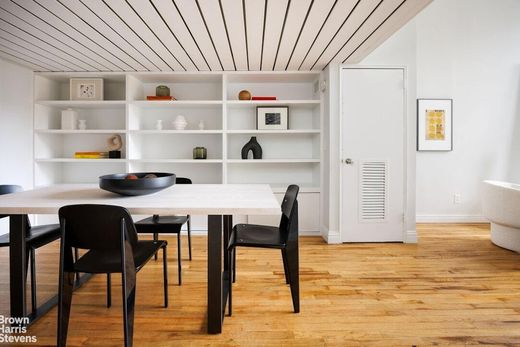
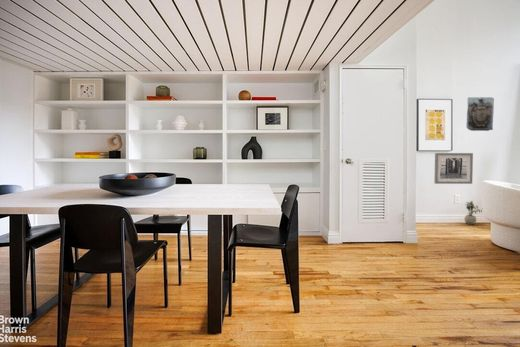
+ potted plant [464,200,483,226]
+ wall art [433,152,474,185]
+ stone relief [465,96,495,132]
